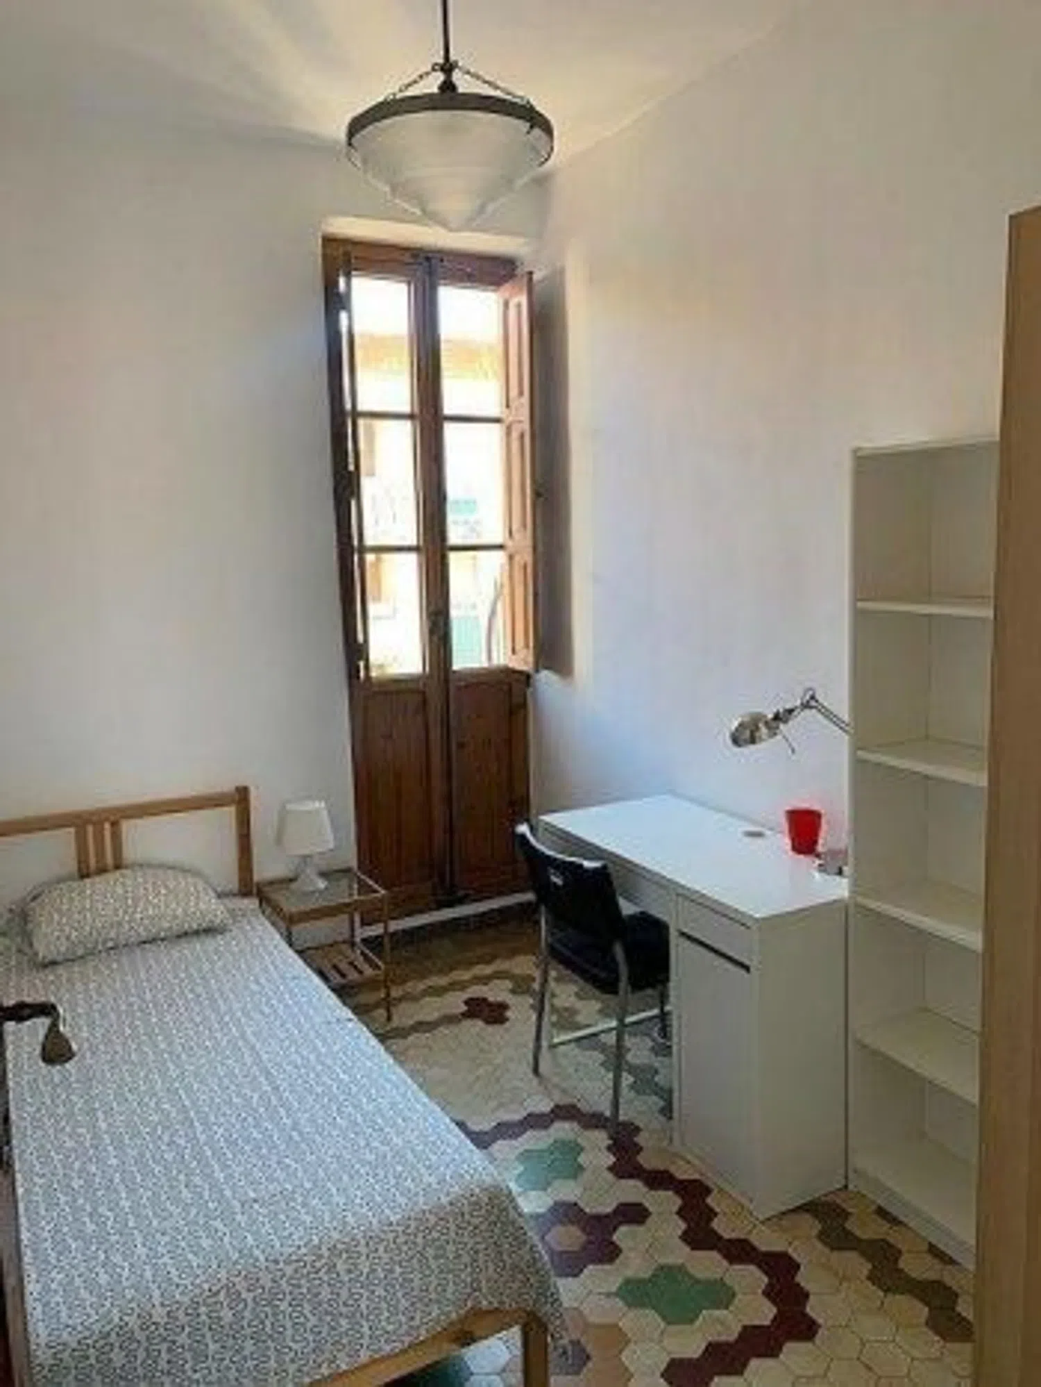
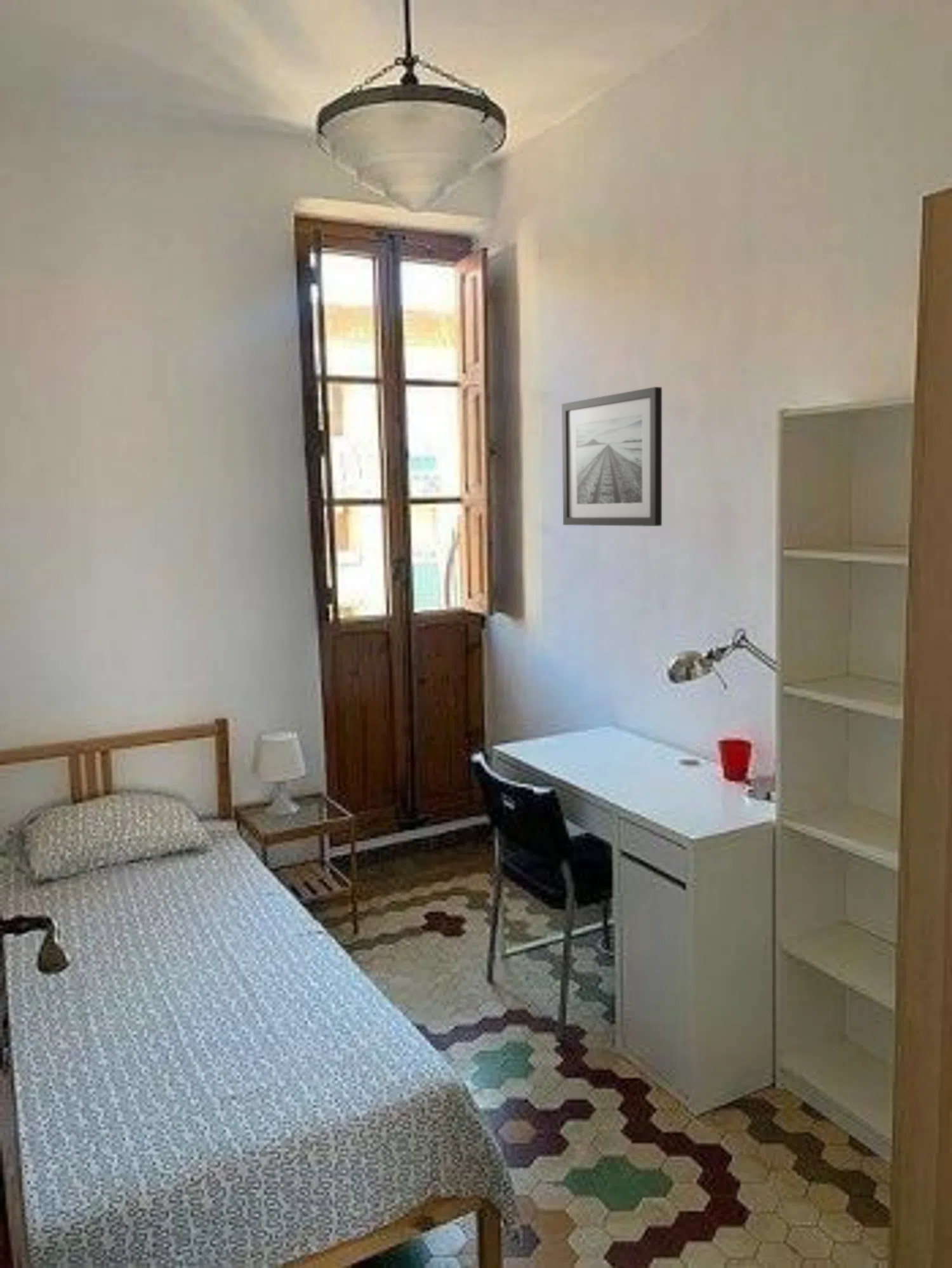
+ wall art [561,386,663,527]
